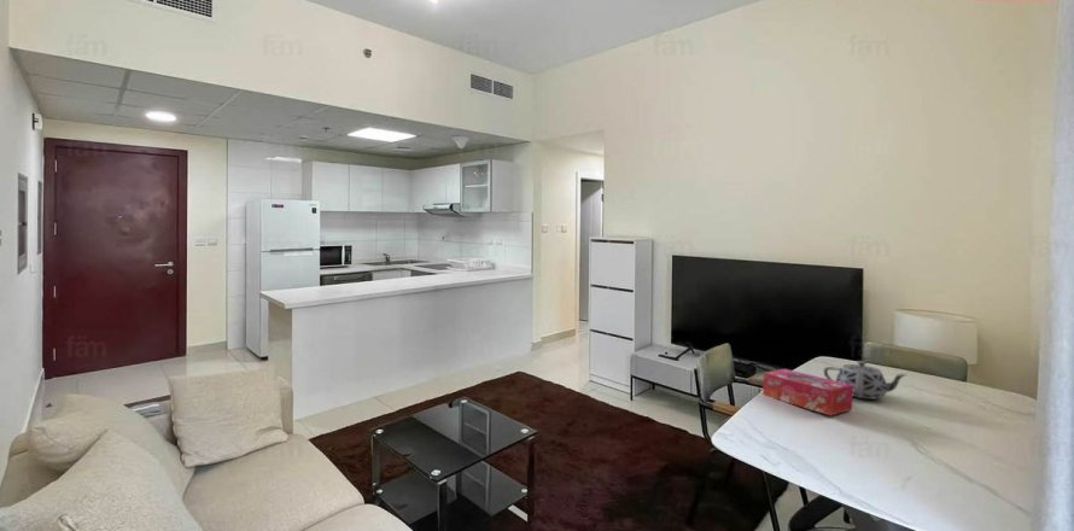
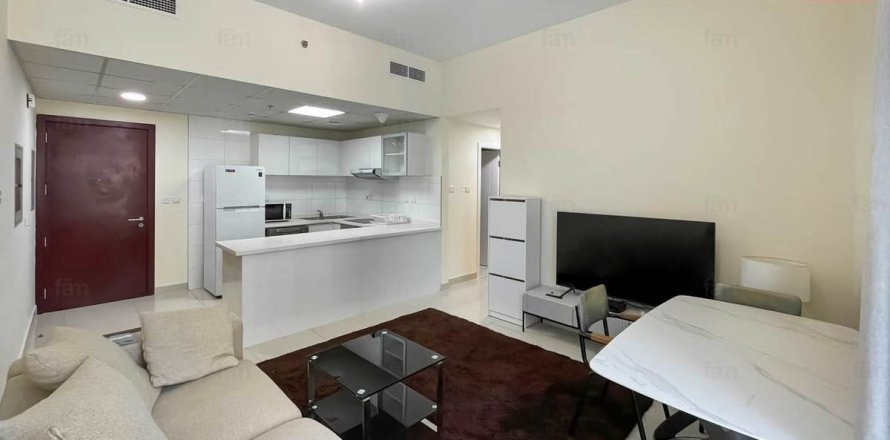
- tissue box [761,368,853,416]
- teapot [823,360,910,401]
